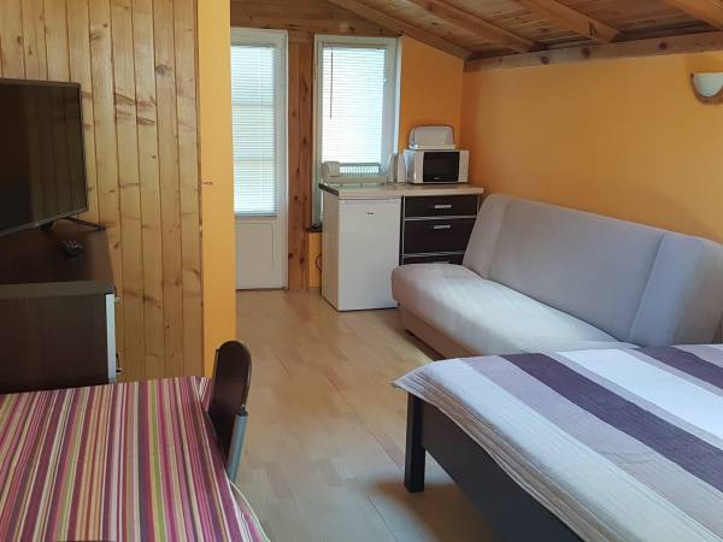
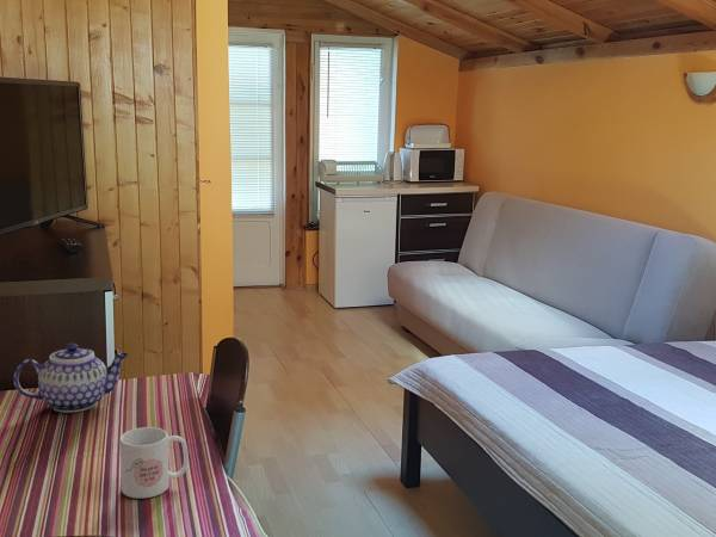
+ mug [118,426,190,500]
+ teapot [13,342,130,414]
